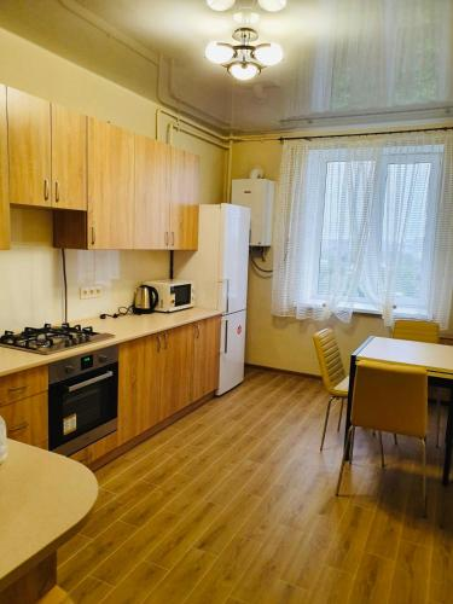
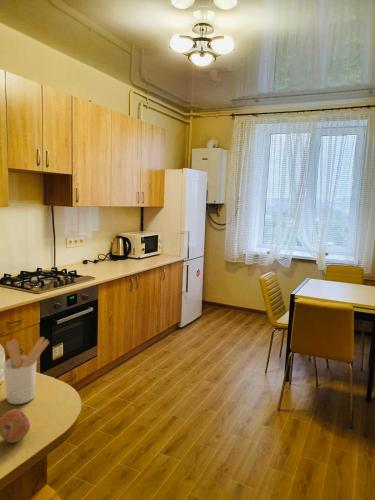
+ fruit [0,408,31,444]
+ utensil holder [2,336,50,405]
